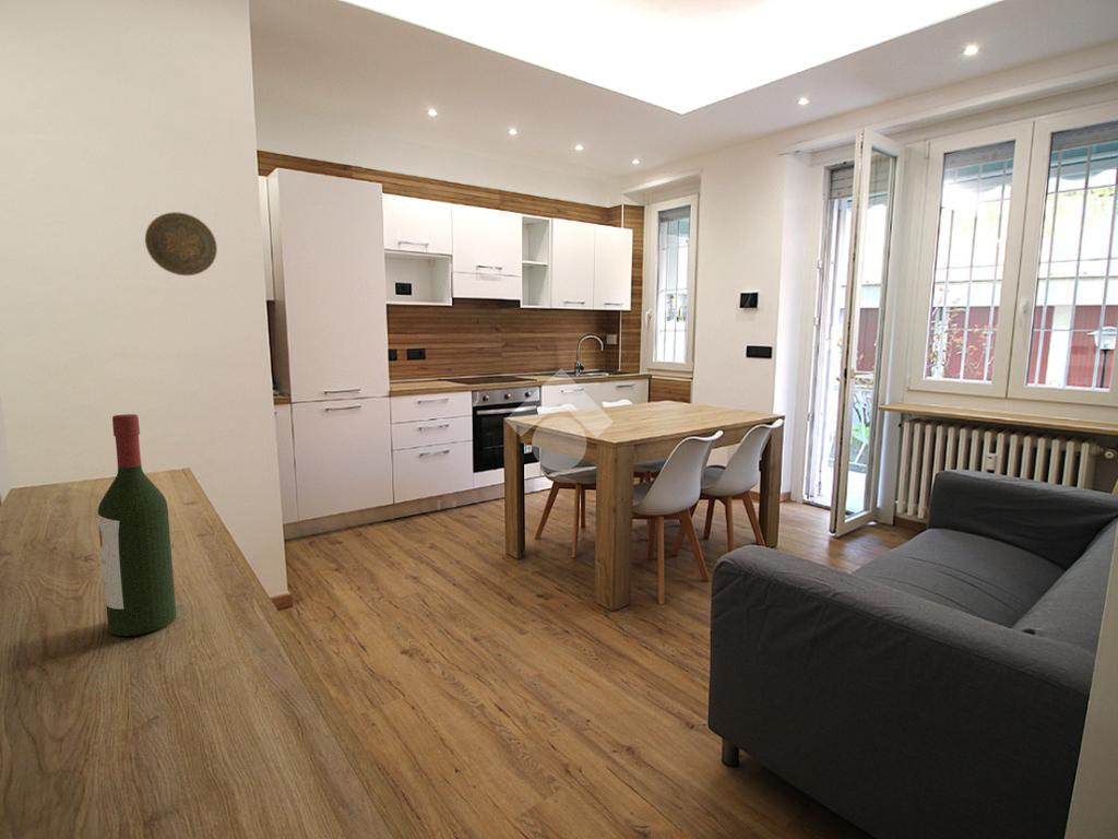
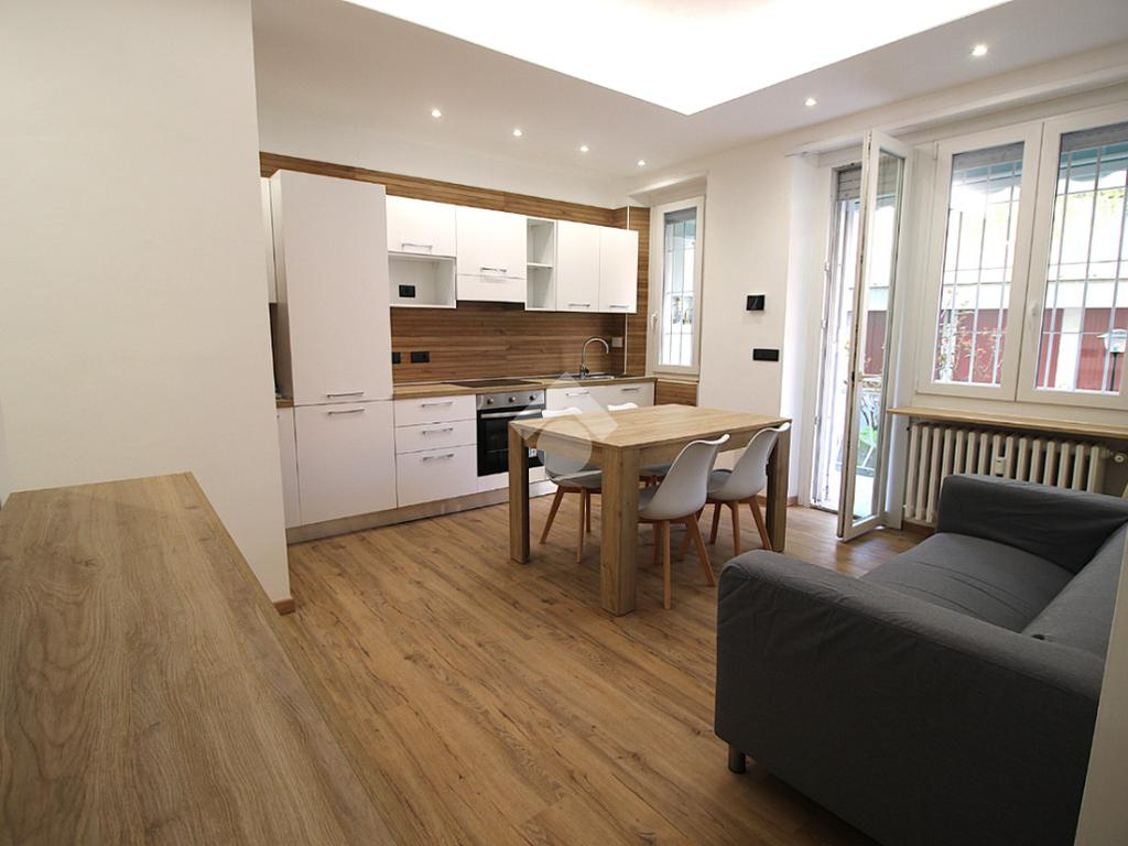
- decorative plate [144,211,218,276]
- wine bottle [97,413,177,637]
